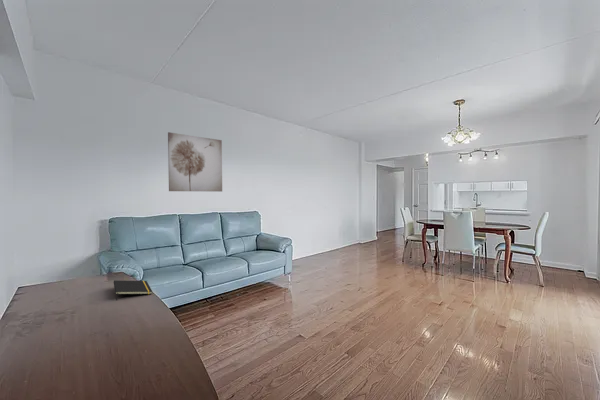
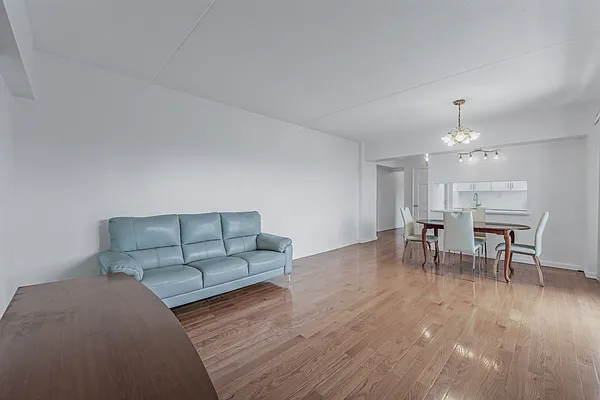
- wall art [167,131,223,193]
- notepad [113,279,153,301]
